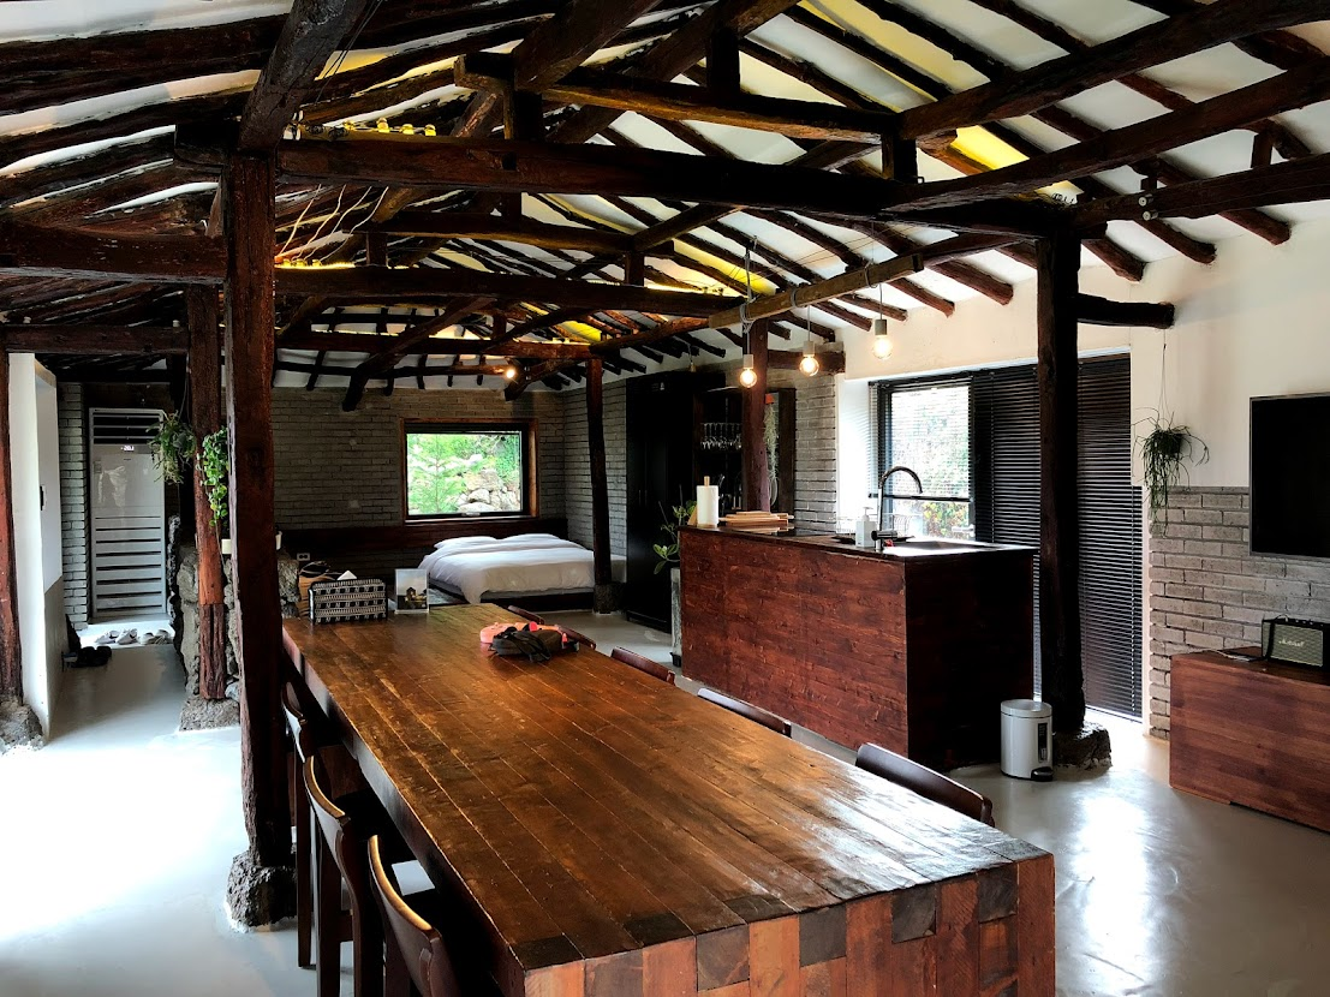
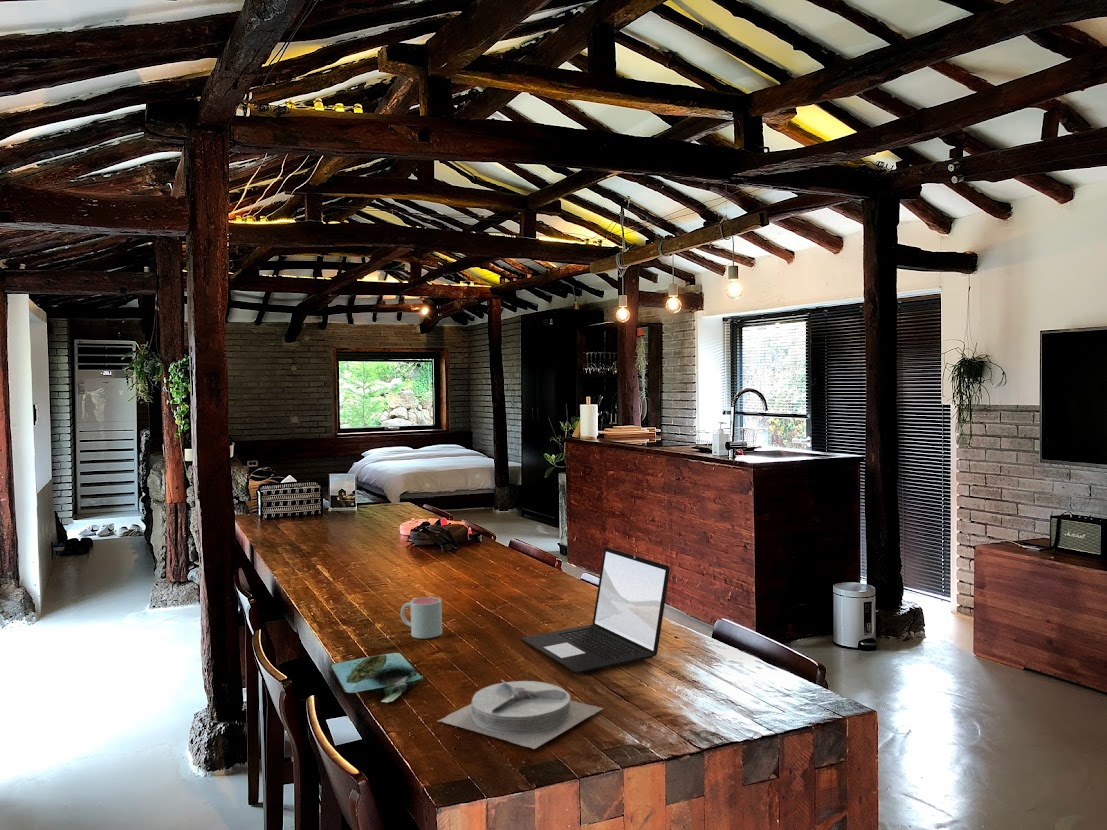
+ laptop [521,546,671,673]
+ mug [400,596,443,639]
+ platter [329,651,425,704]
+ plate [437,679,605,750]
